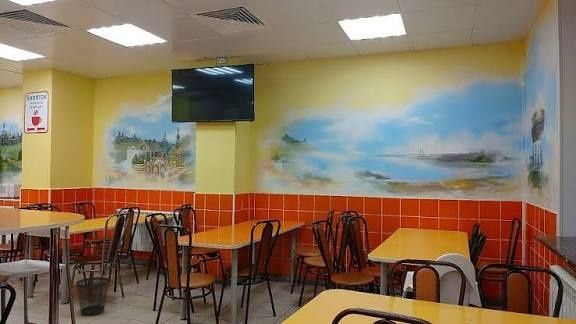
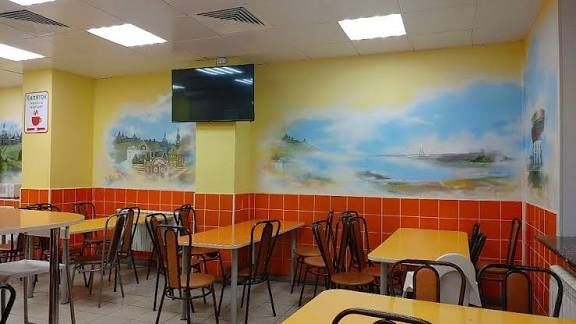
- wastebasket [75,276,110,317]
